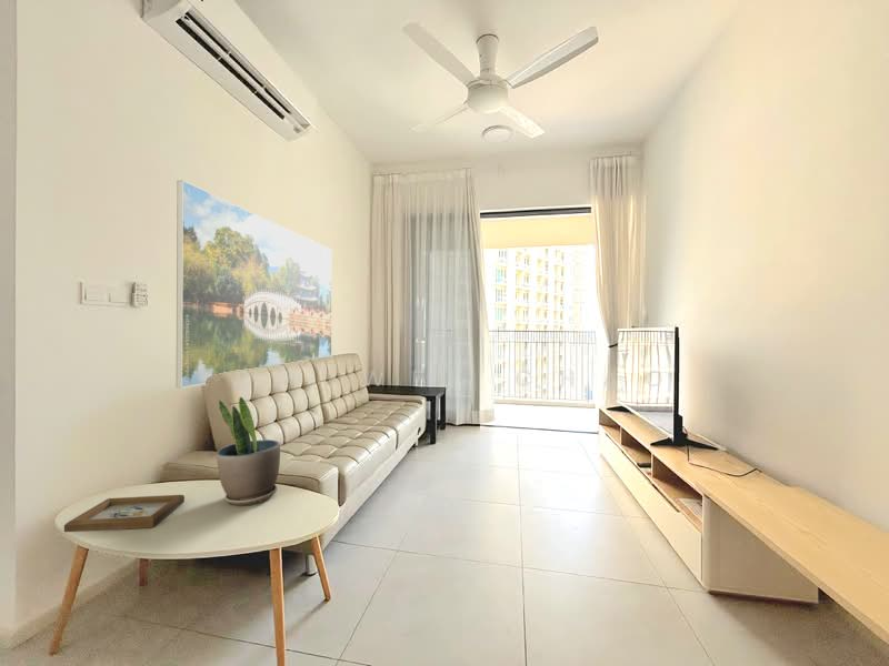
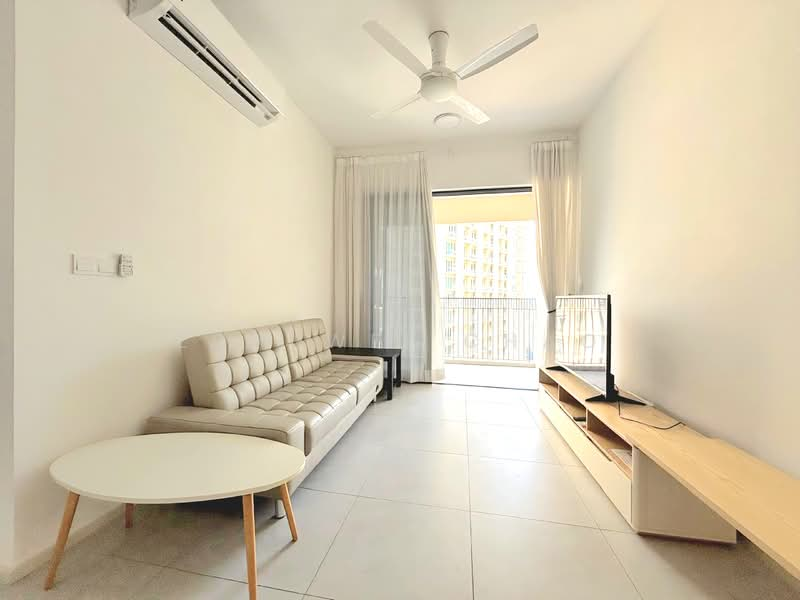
- picture frame [63,494,186,533]
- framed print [176,179,333,389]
- potted plant [216,396,281,506]
